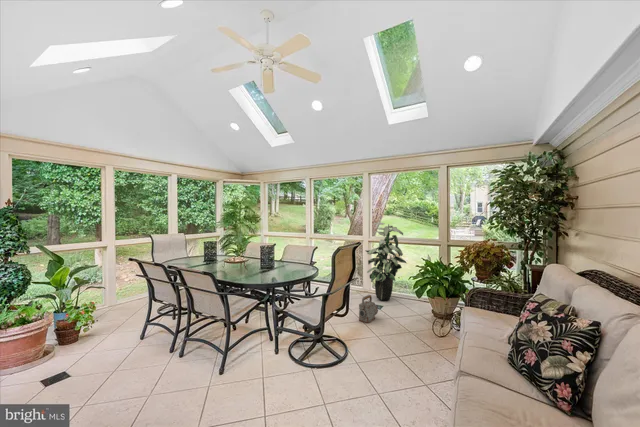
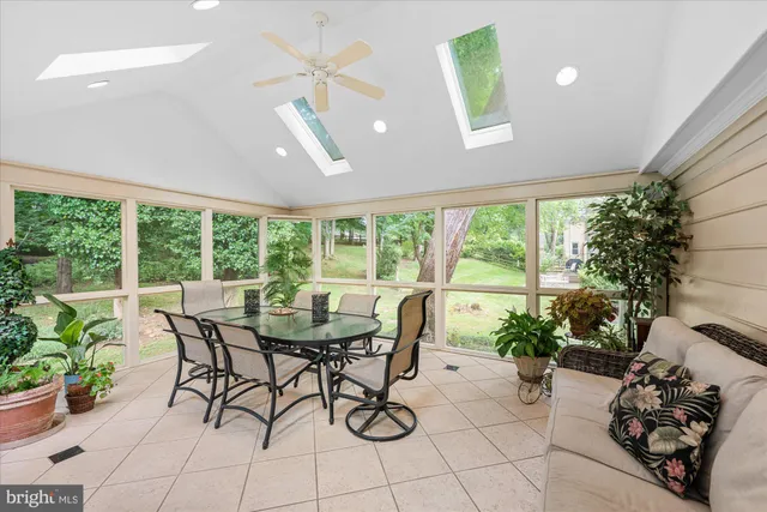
- lantern [358,294,379,324]
- indoor plant [364,221,407,301]
